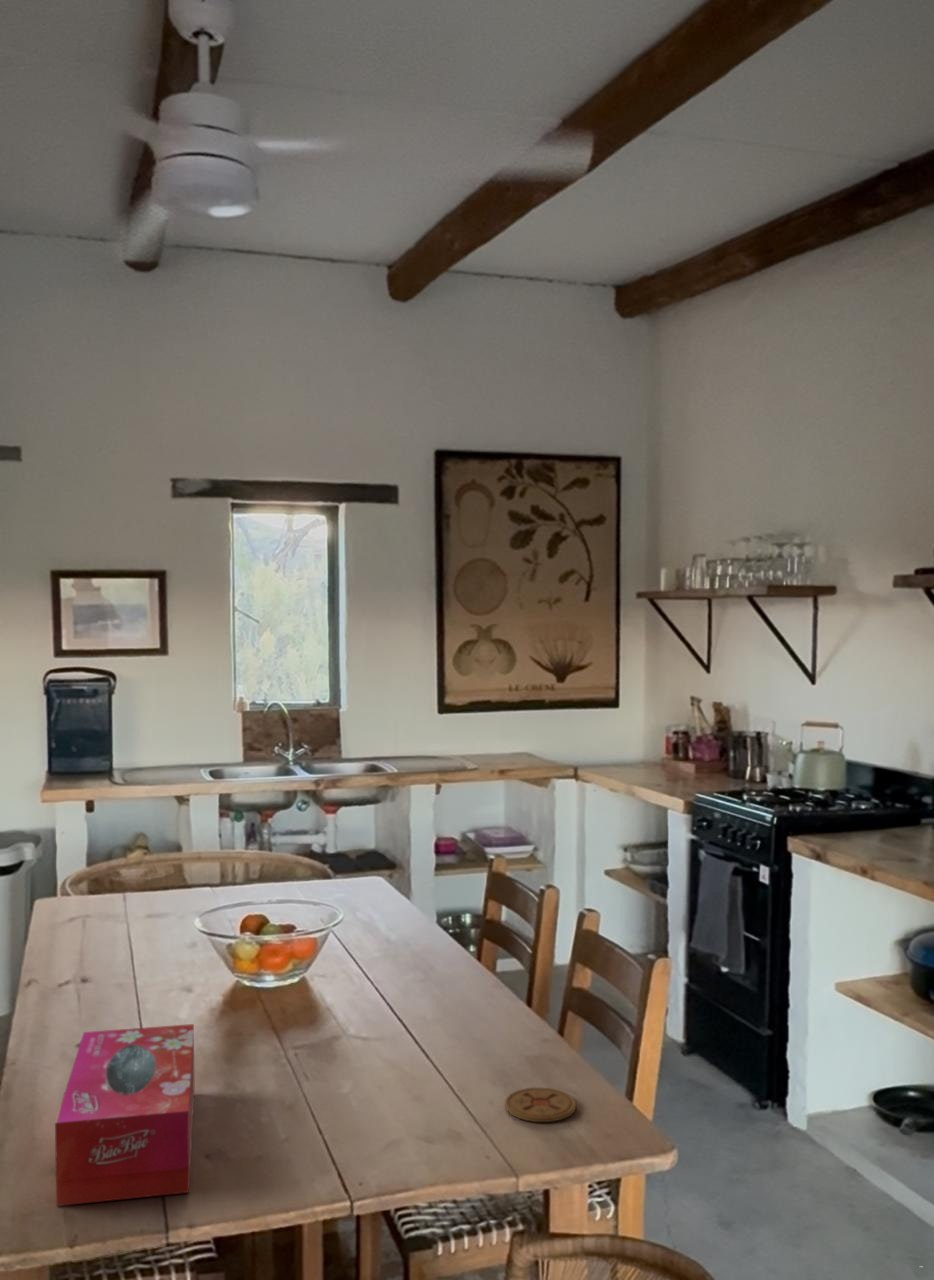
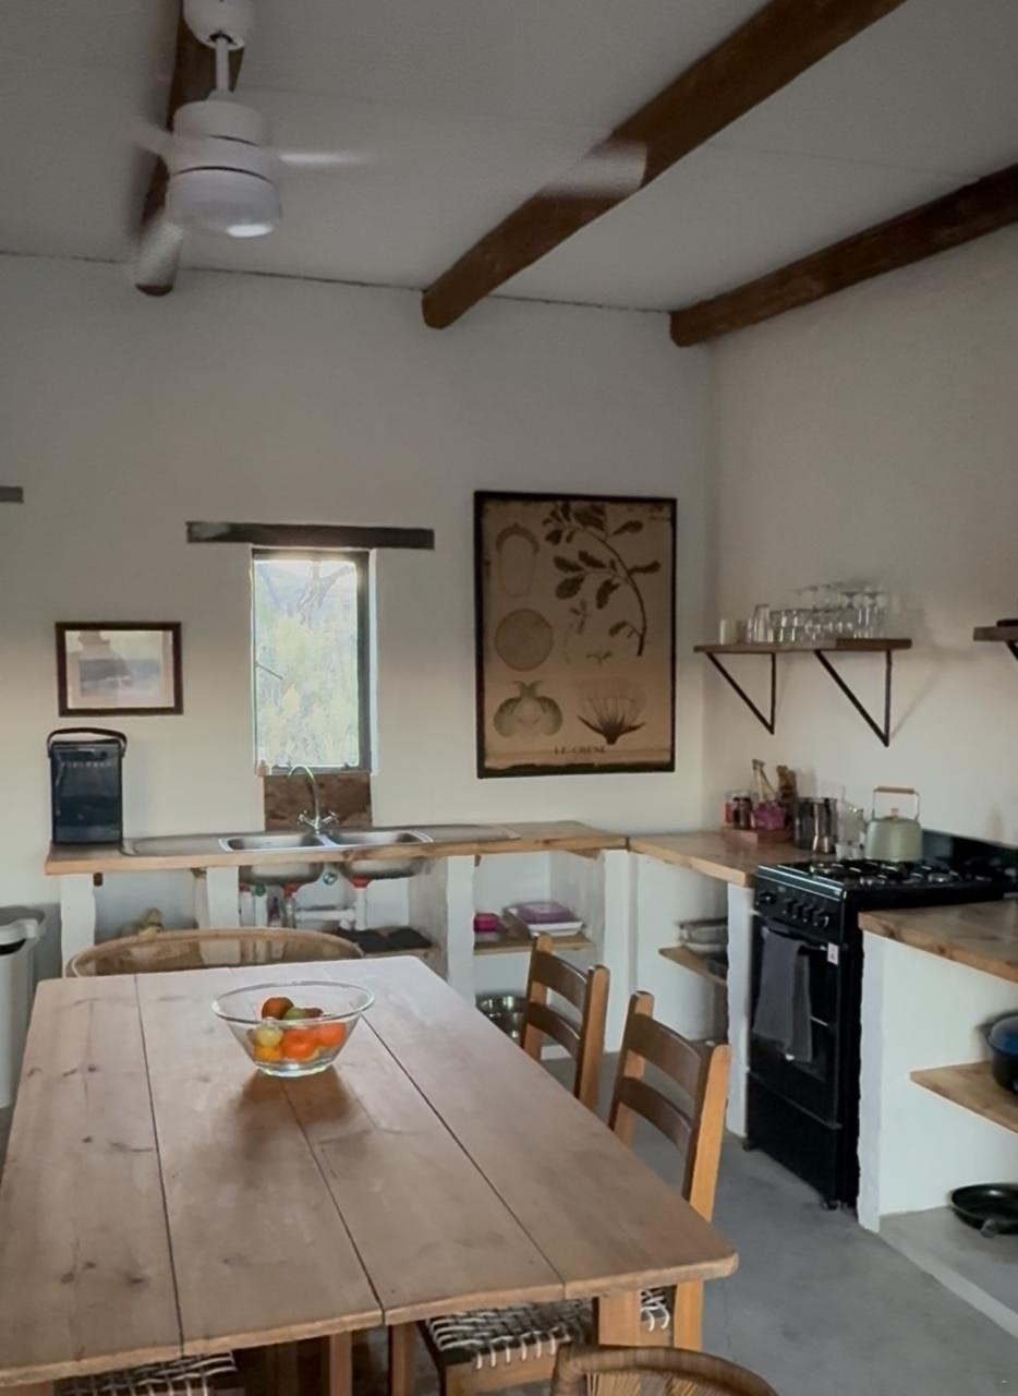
- coaster [504,1086,577,1123]
- tissue box [54,1023,196,1207]
